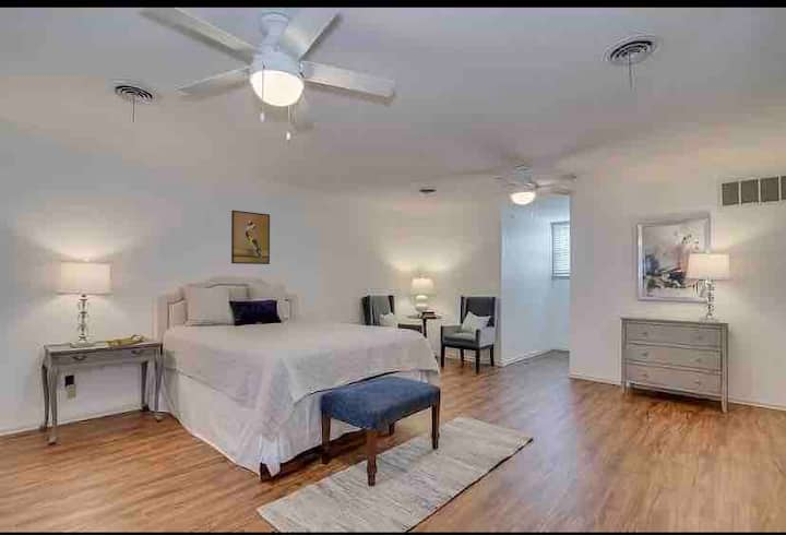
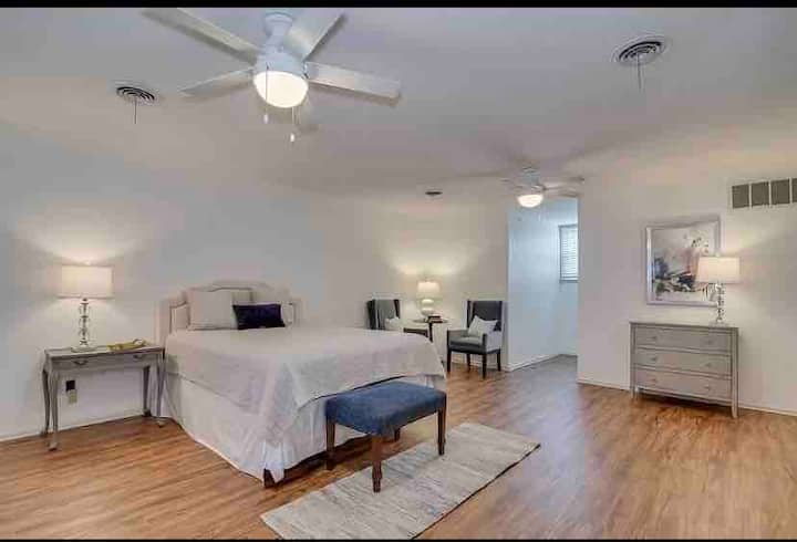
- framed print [230,210,271,265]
